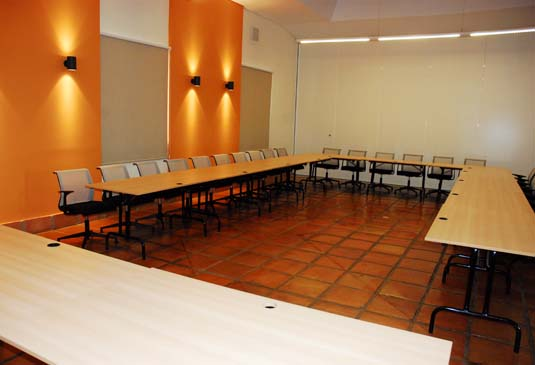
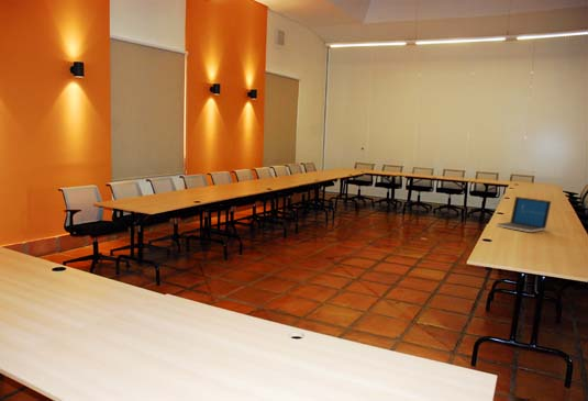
+ laptop [495,196,553,233]
